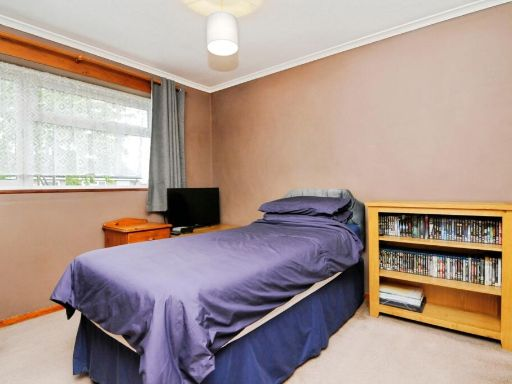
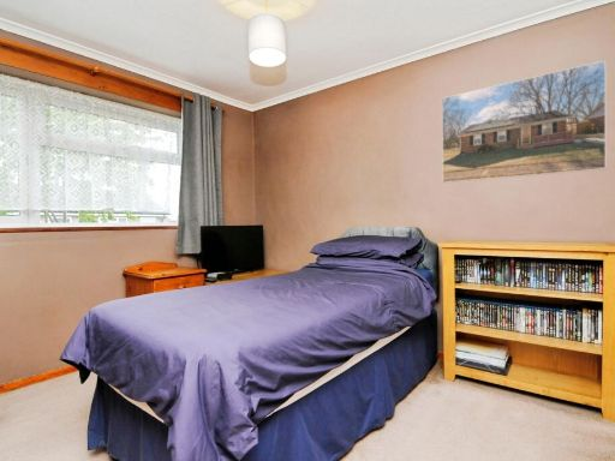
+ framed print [441,59,607,184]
